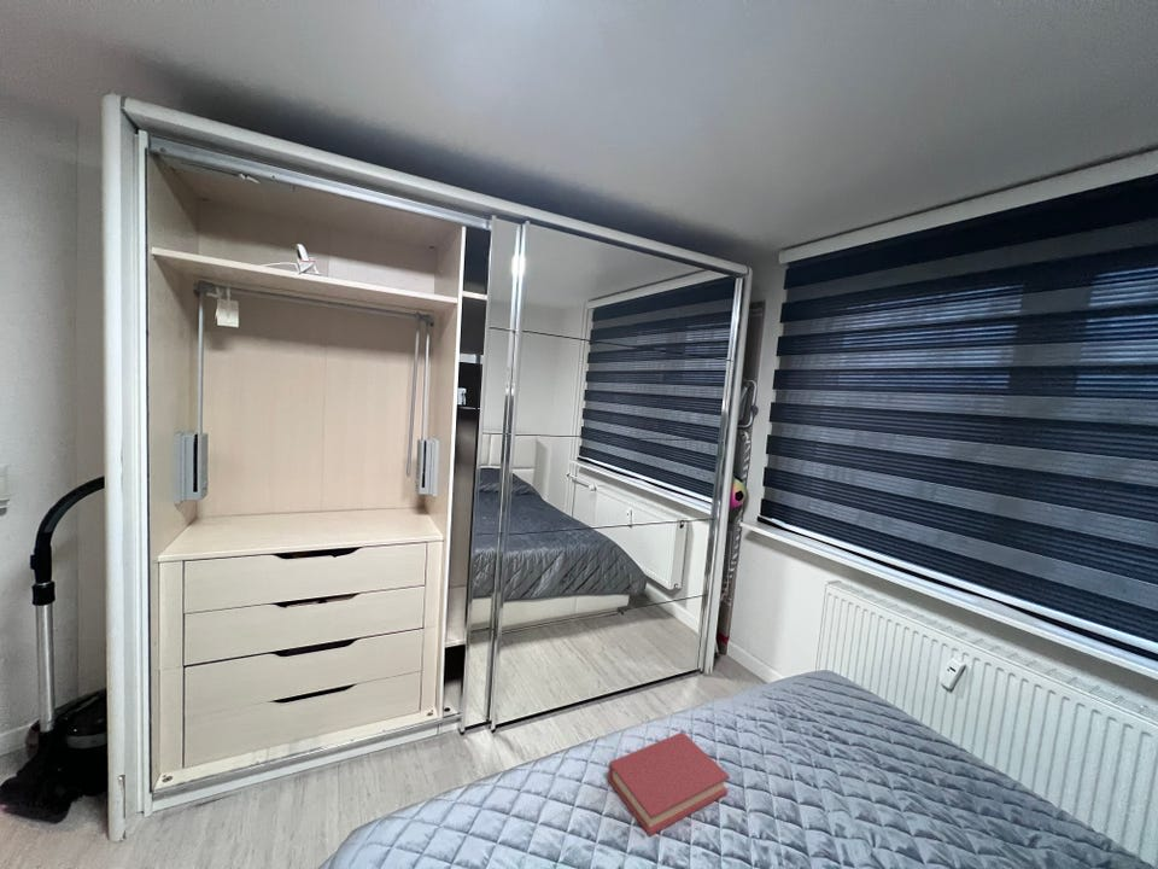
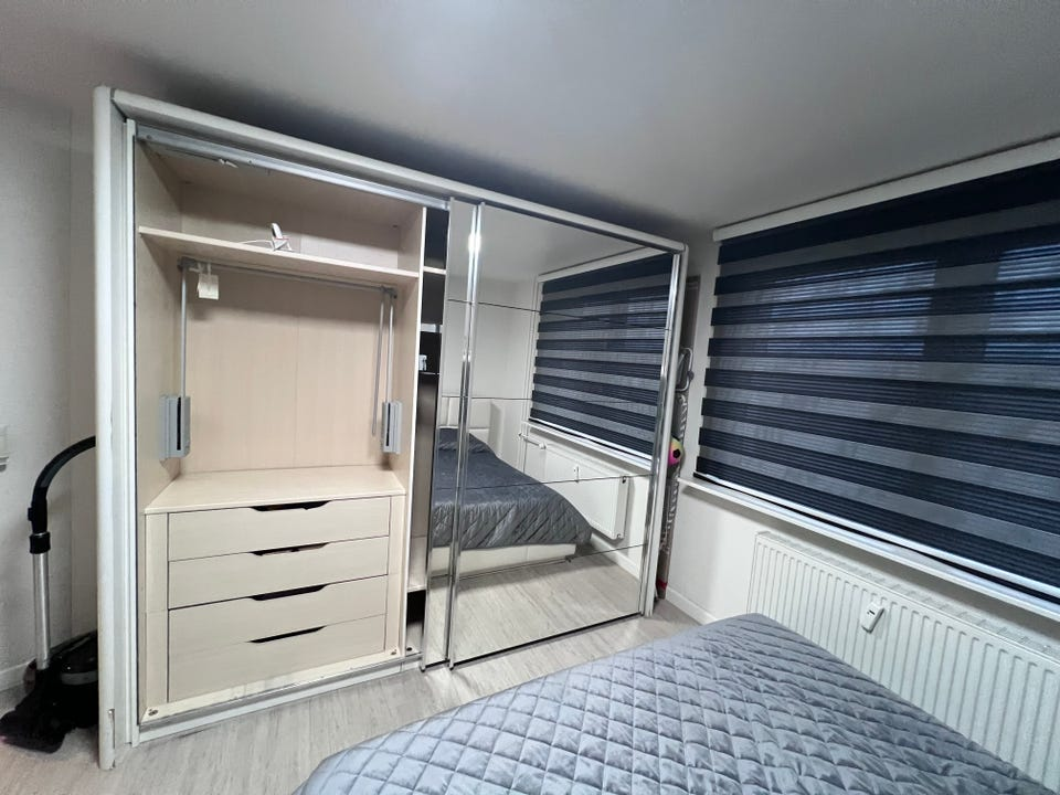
- book [607,730,731,838]
